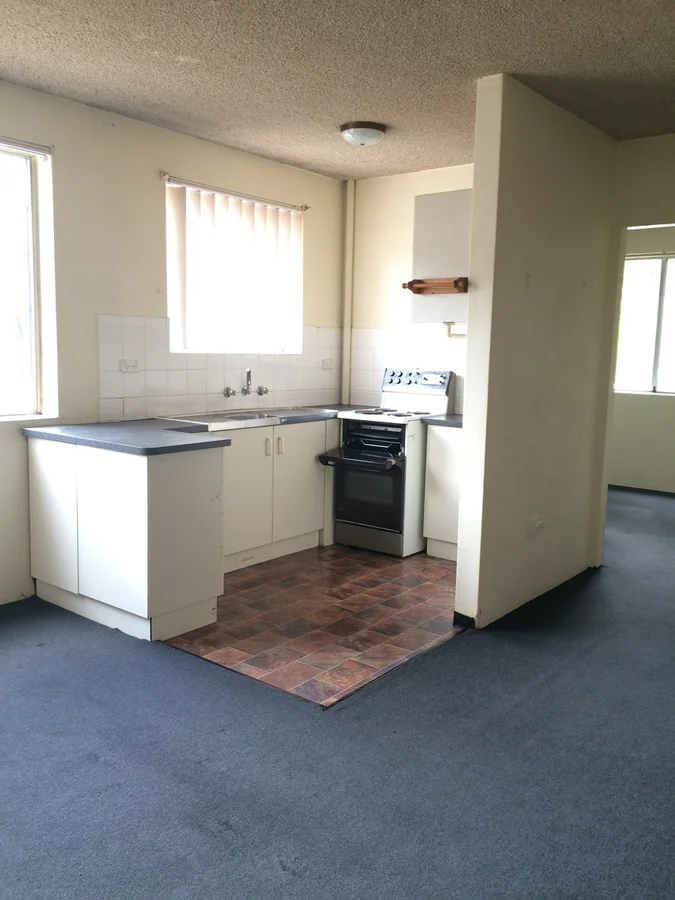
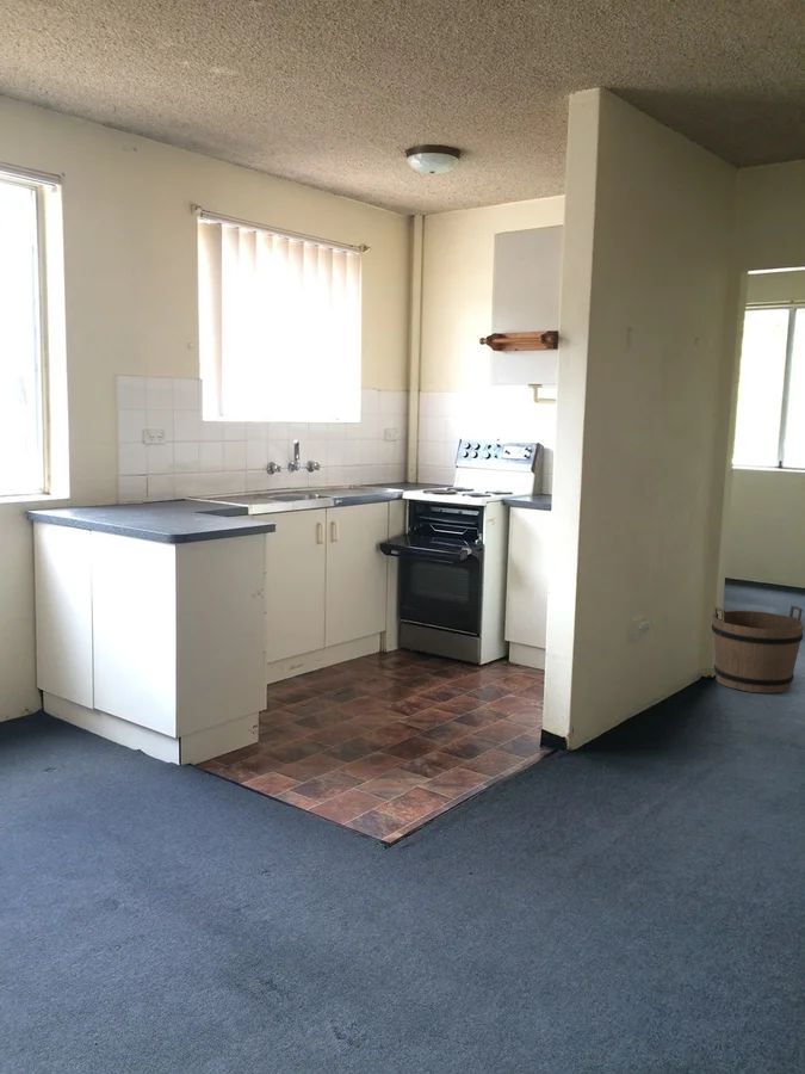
+ bucket [711,605,805,695]
